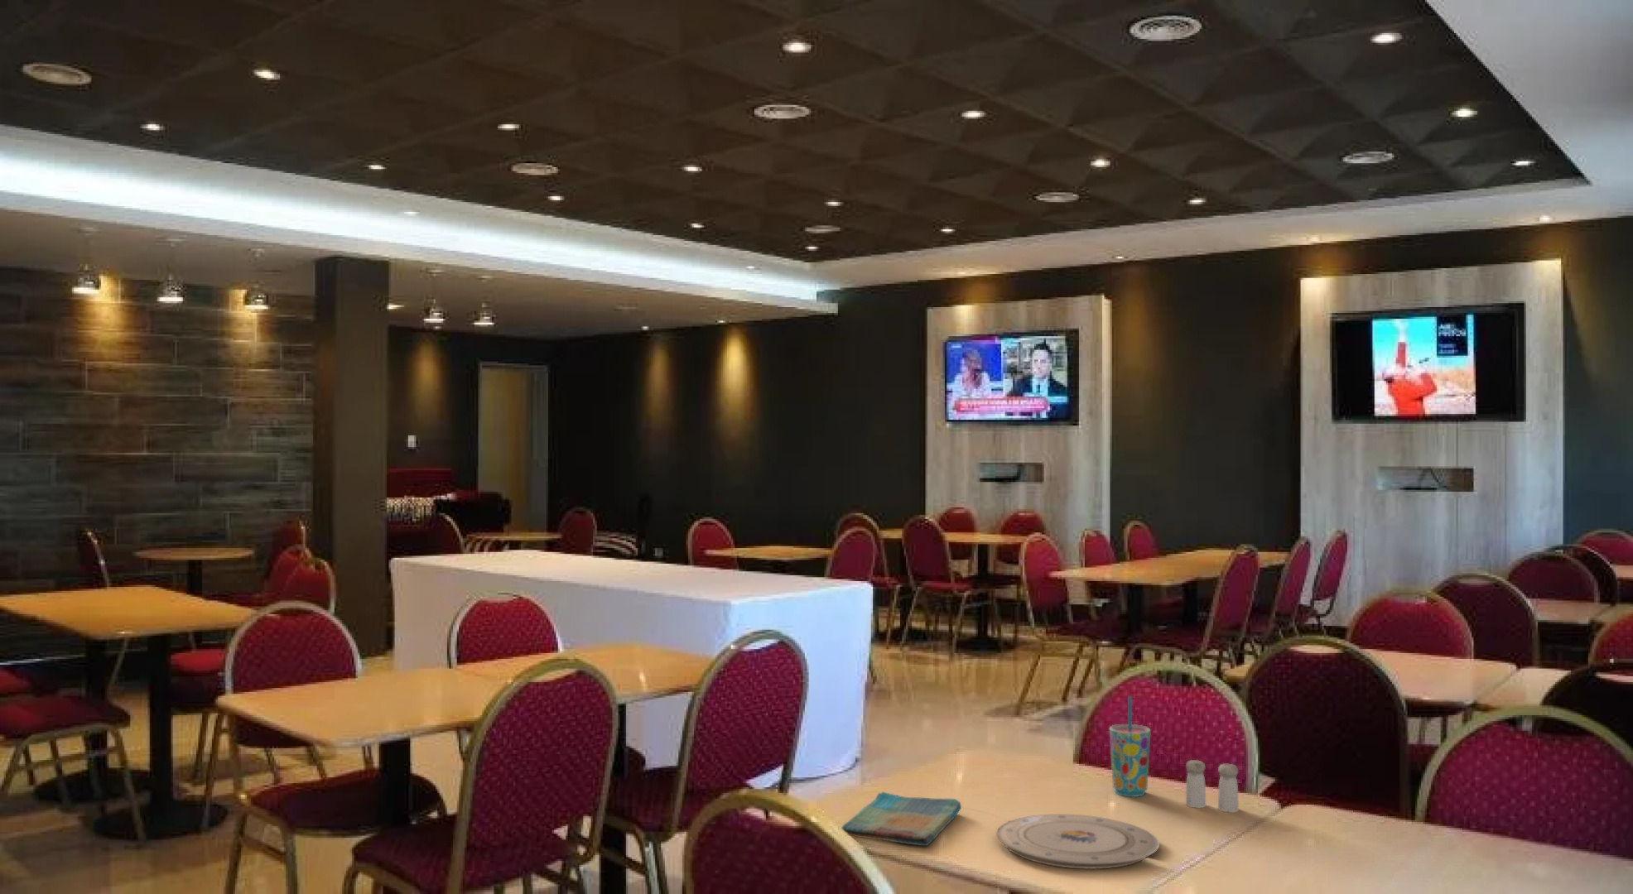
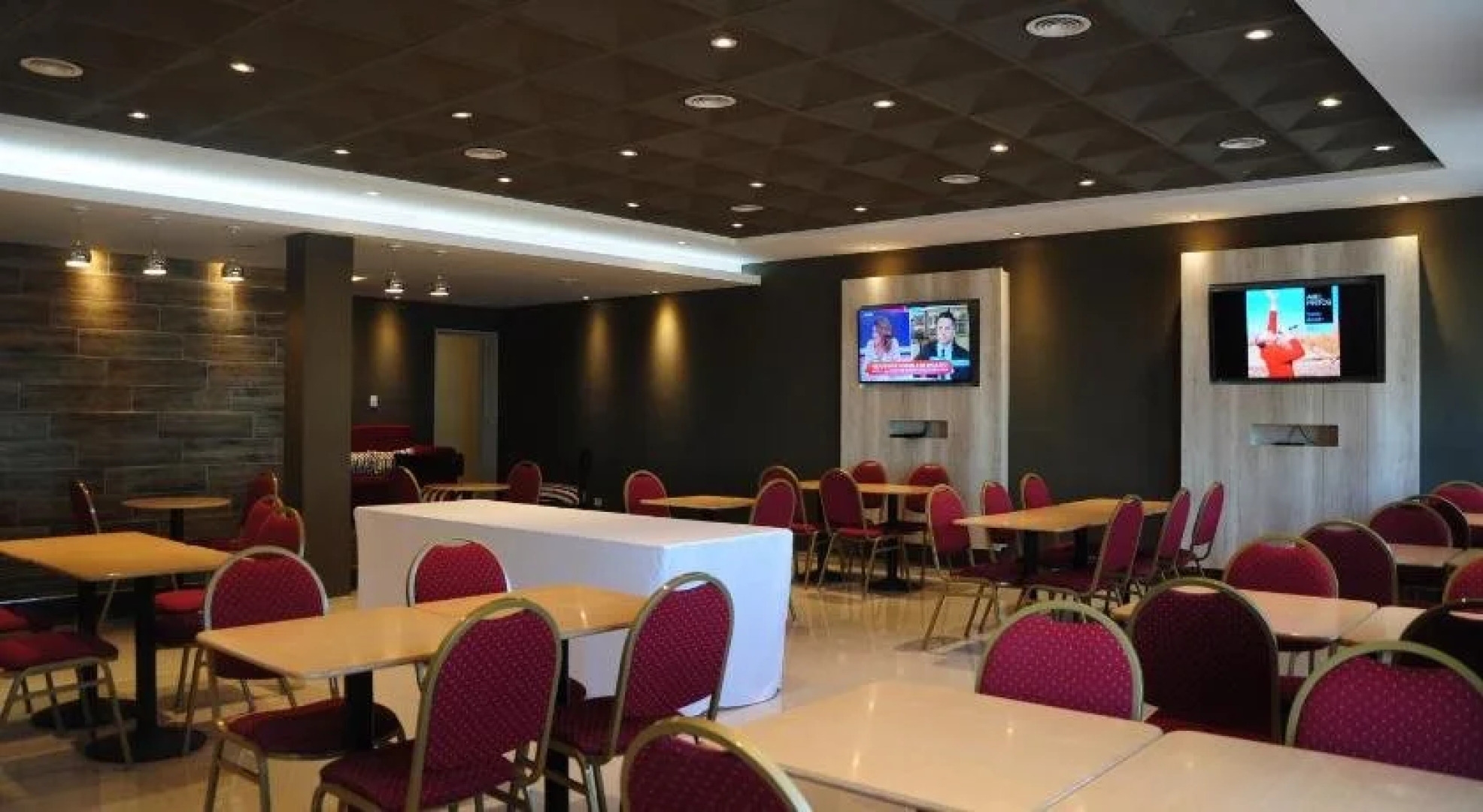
- plate [997,814,1161,870]
- salt and pepper shaker [1185,759,1240,813]
- dish towel [840,791,962,847]
- cup [1109,696,1151,798]
